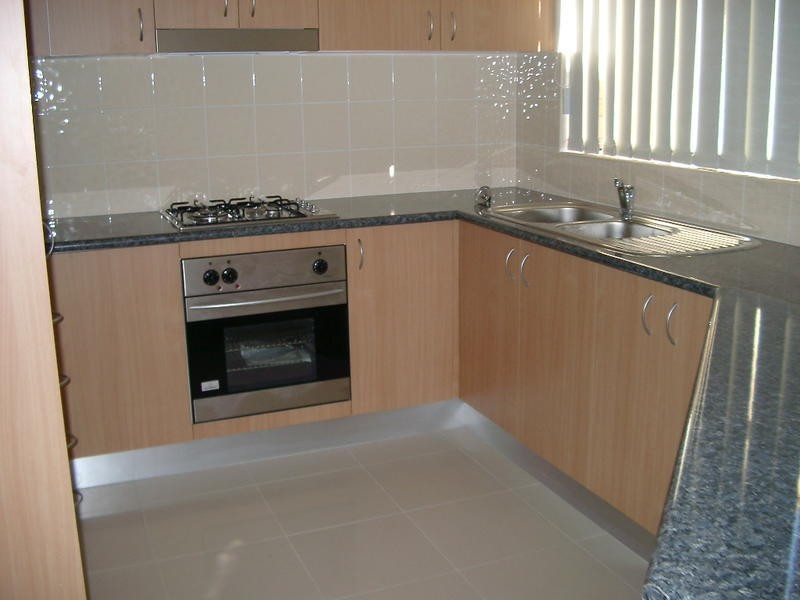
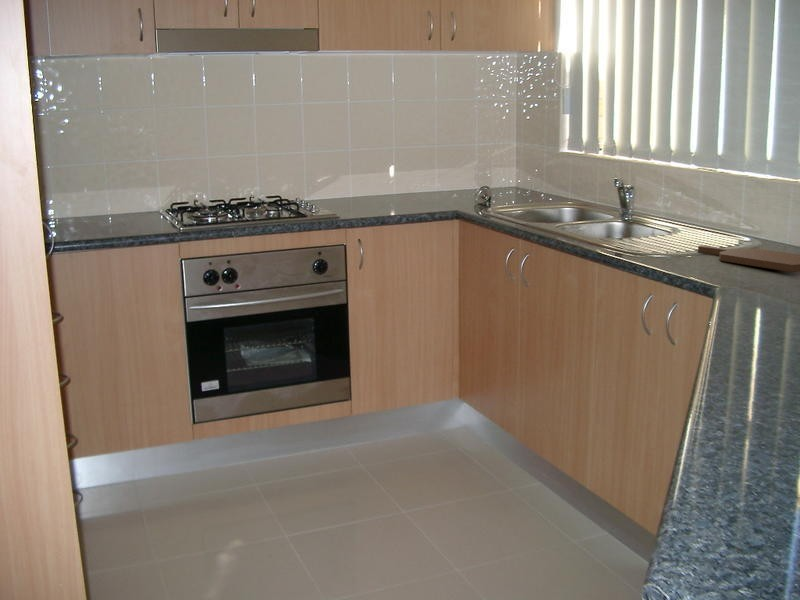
+ cutting board [697,244,800,273]
